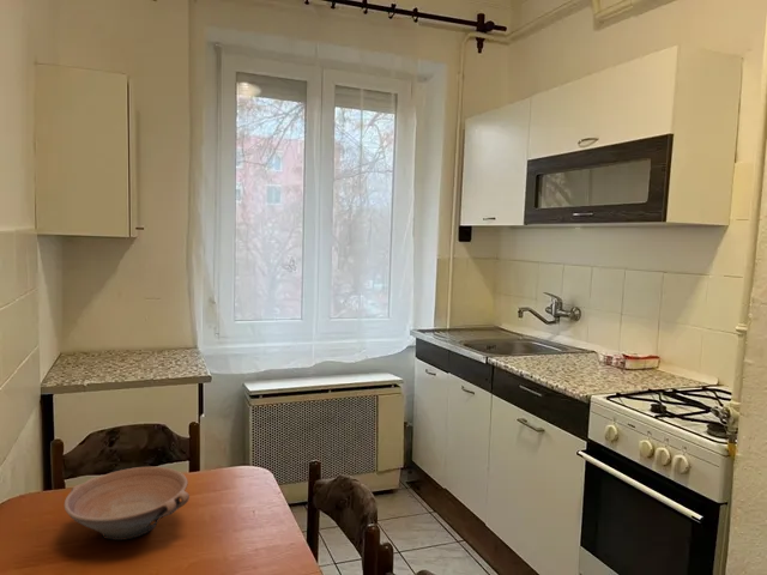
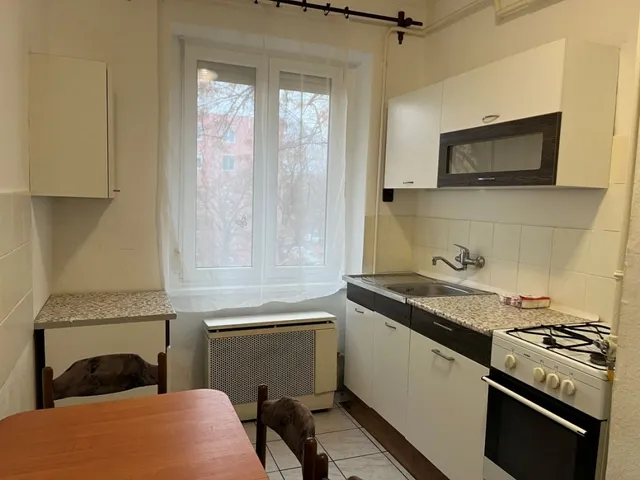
- bowl [64,466,191,541]
